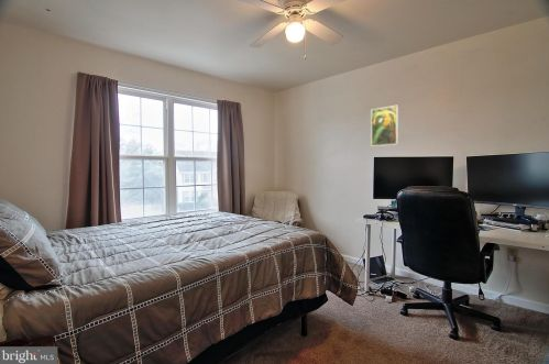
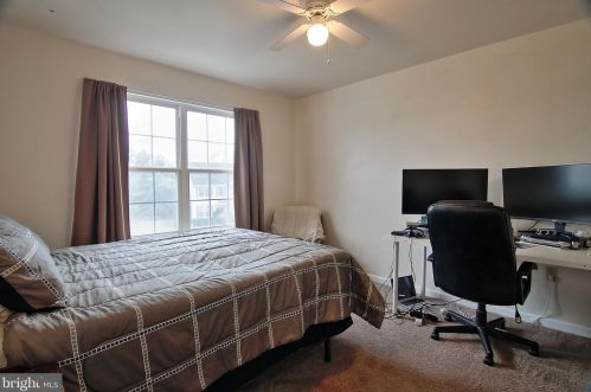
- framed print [370,104,399,147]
